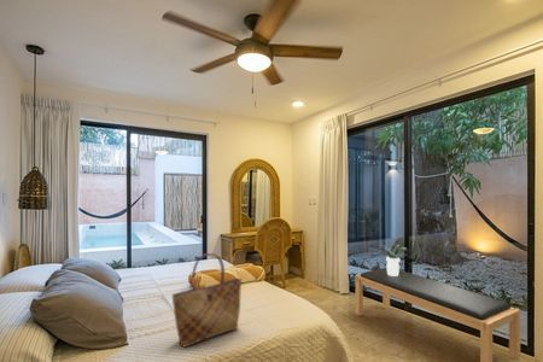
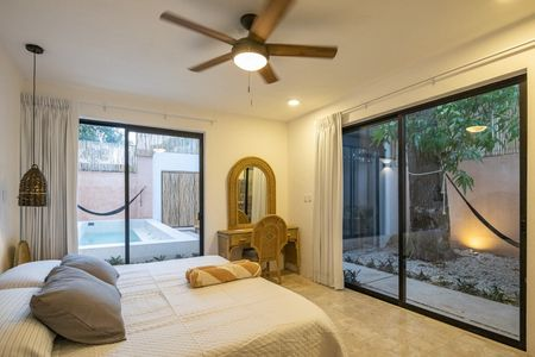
- bench [355,267,521,362]
- potted plant [380,244,409,276]
- tote bag [171,252,243,349]
